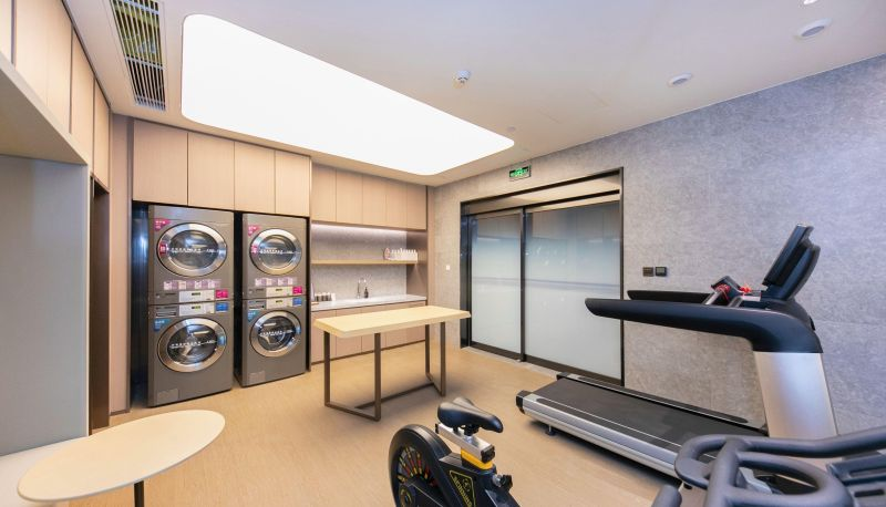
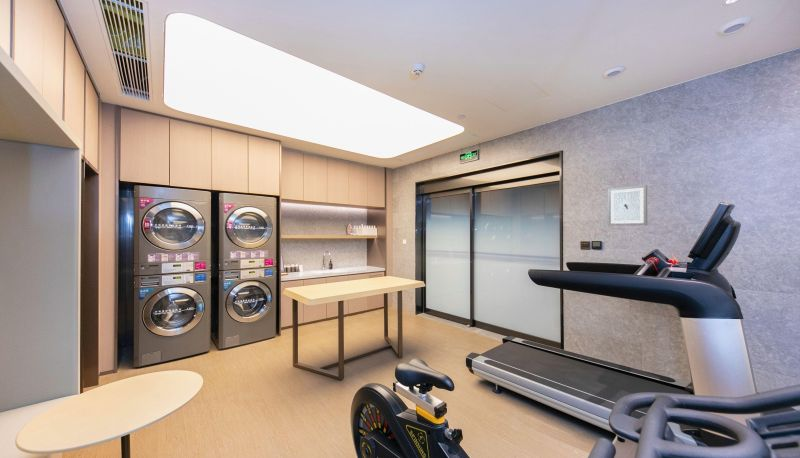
+ wall art [607,184,648,227]
